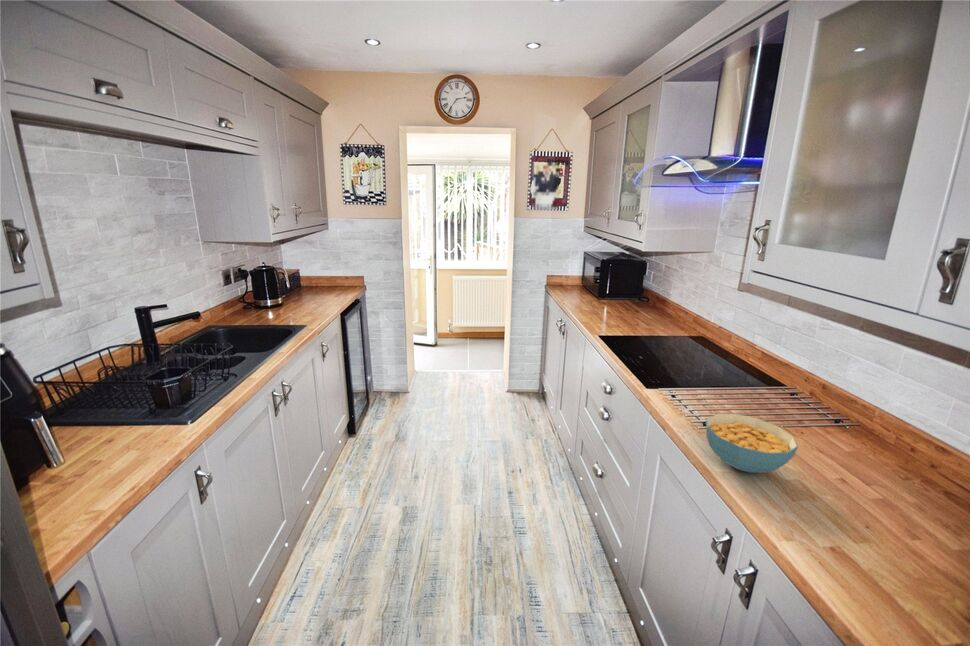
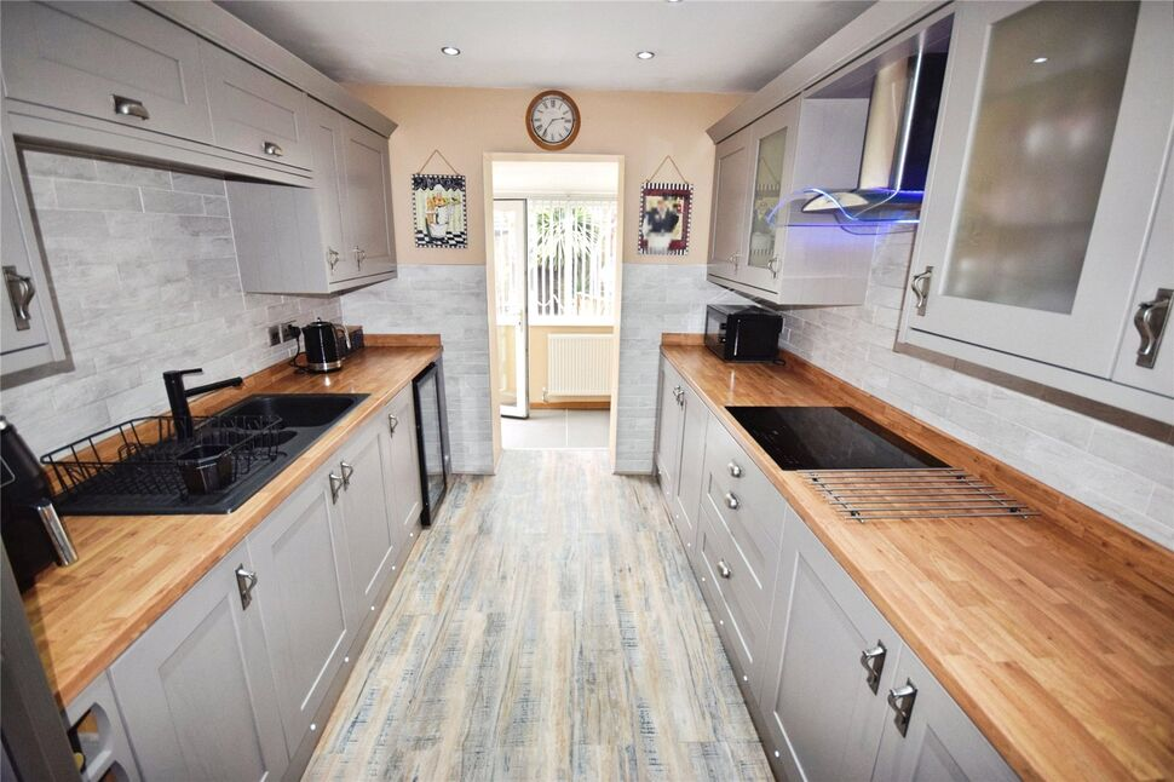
- cereal bowl [705,413,799,474]
